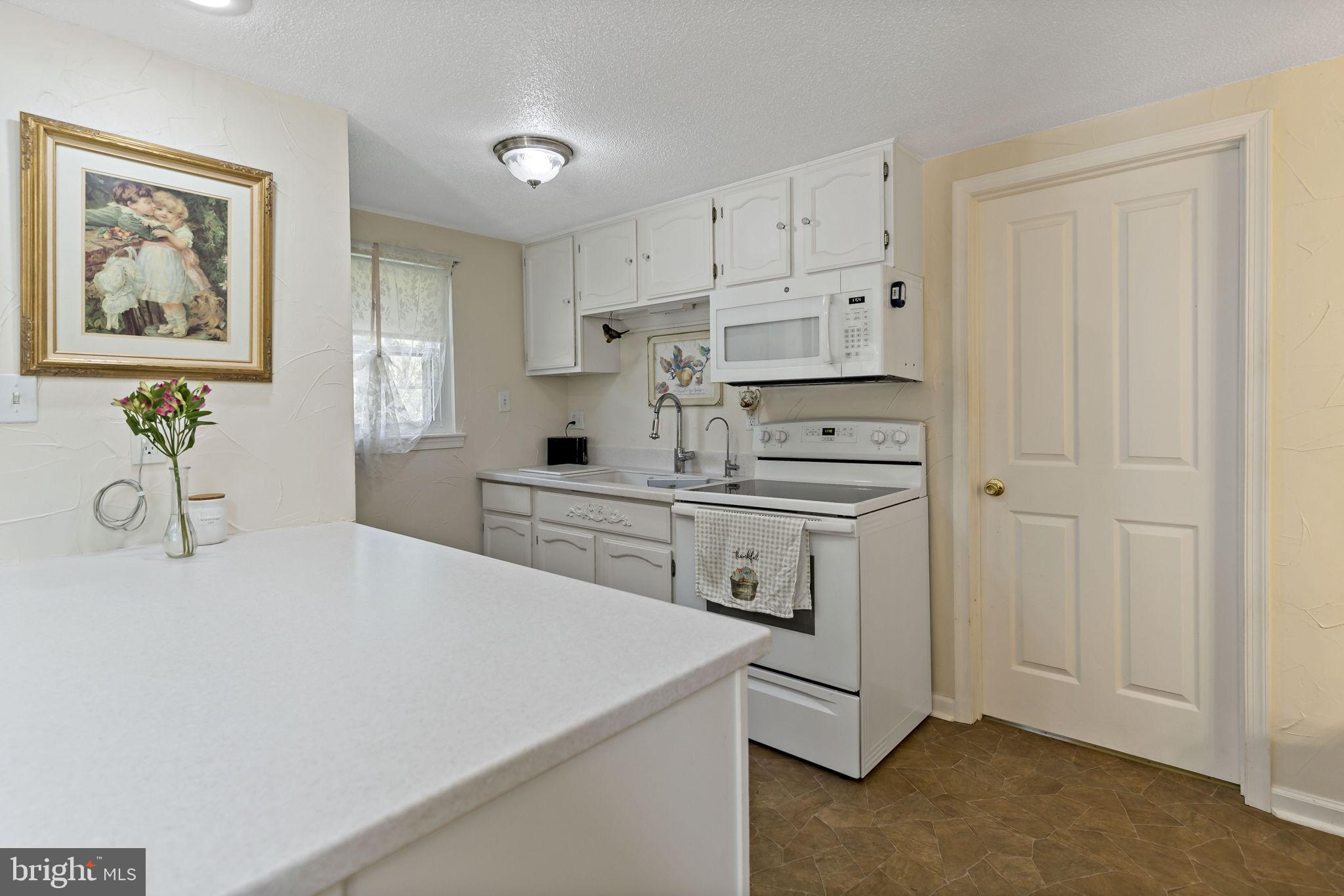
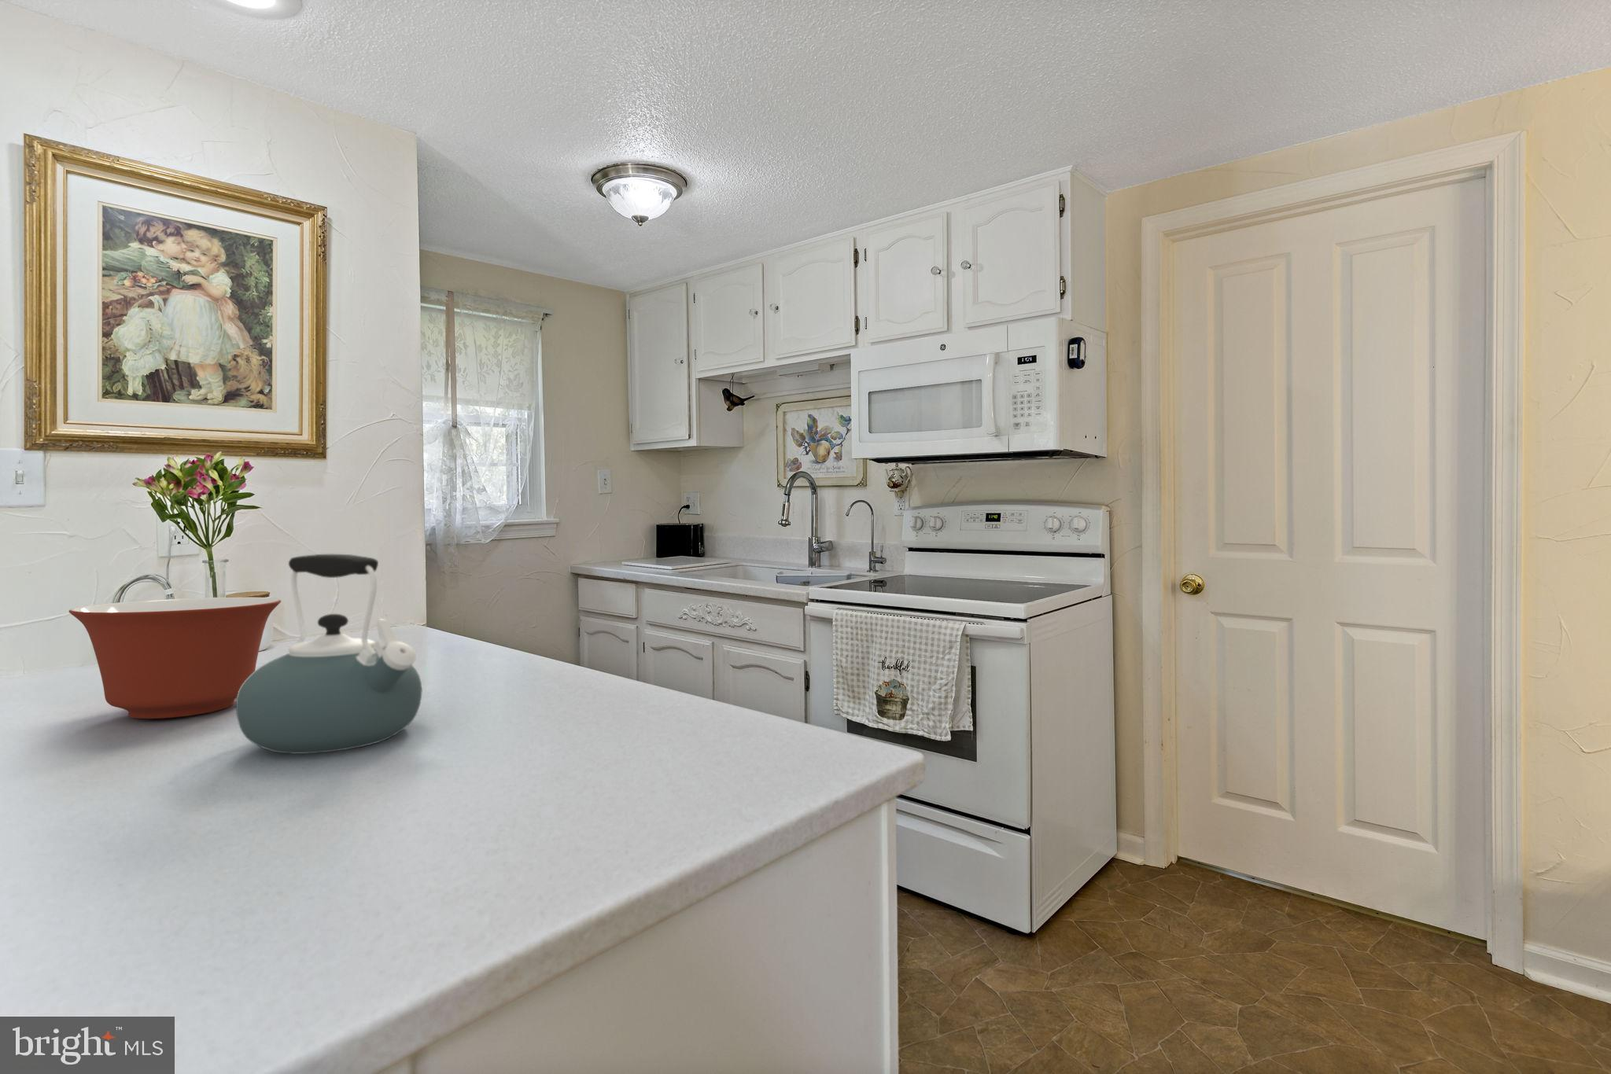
+ mixing bowl [68,597,282,719]
+ kettle [235,554,423,755]
